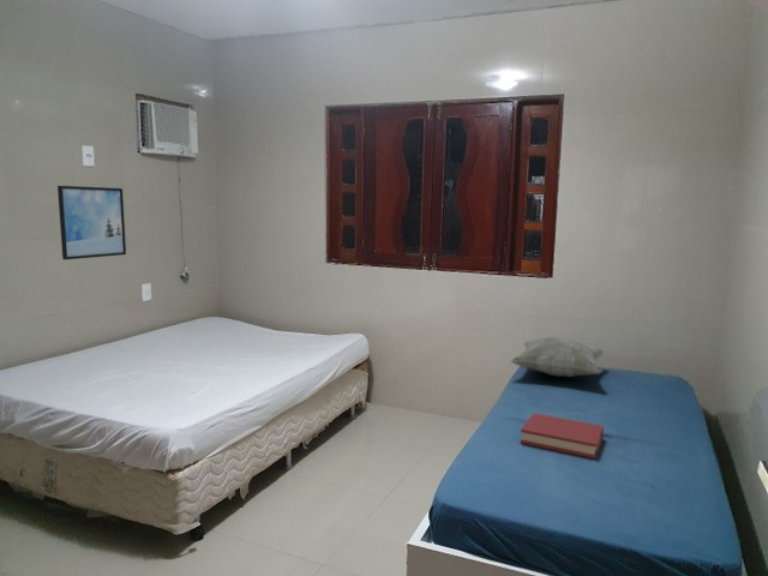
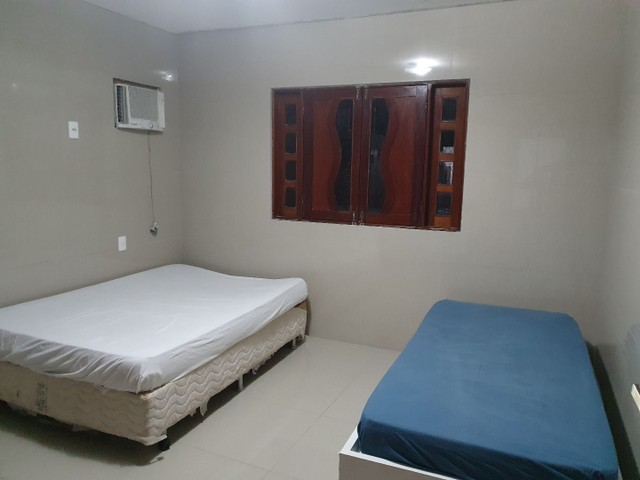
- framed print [56,185,127,260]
- decorative pillow [510,336,606,378]
- hardback book [520,412,605,460]
